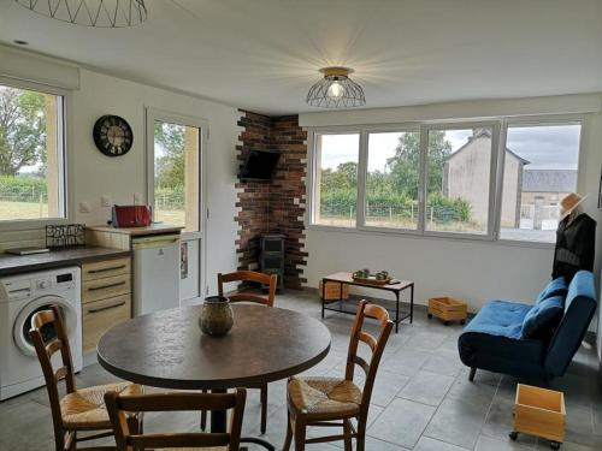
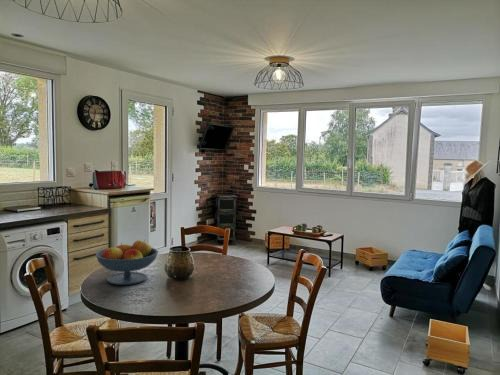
+ fruit bowl [95,239,159,286]
